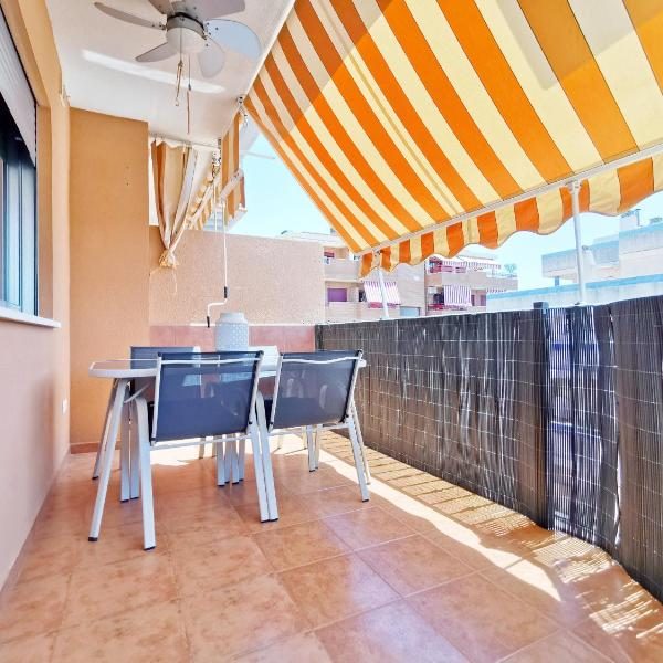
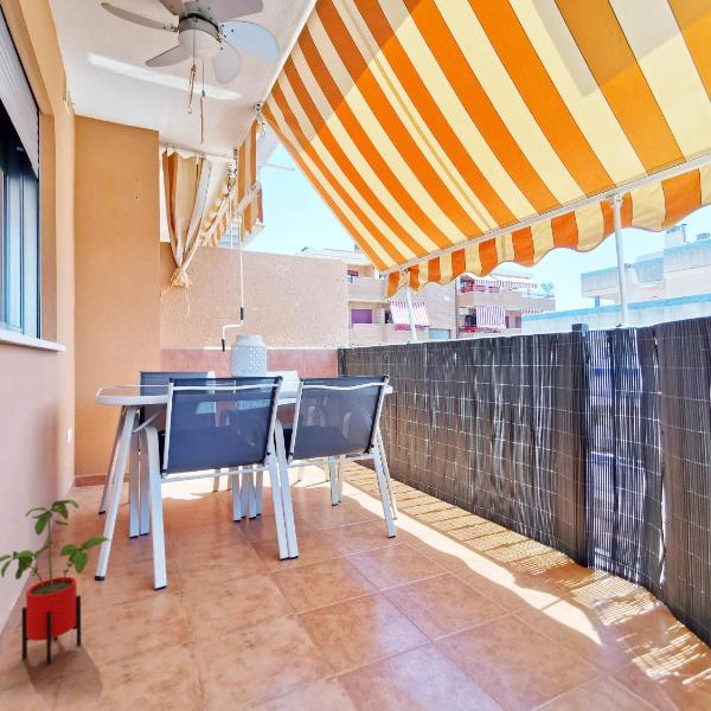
+ house plant [0,498,111,665]
